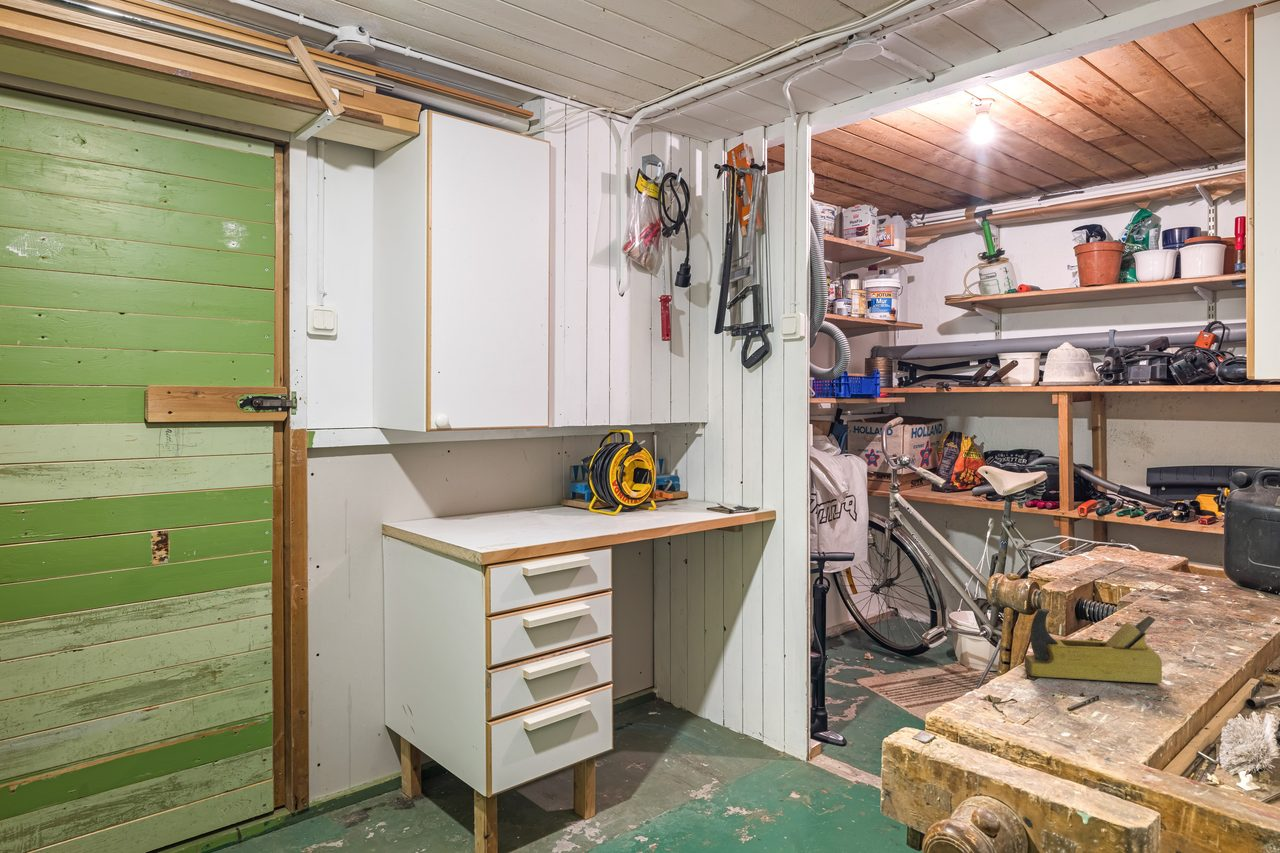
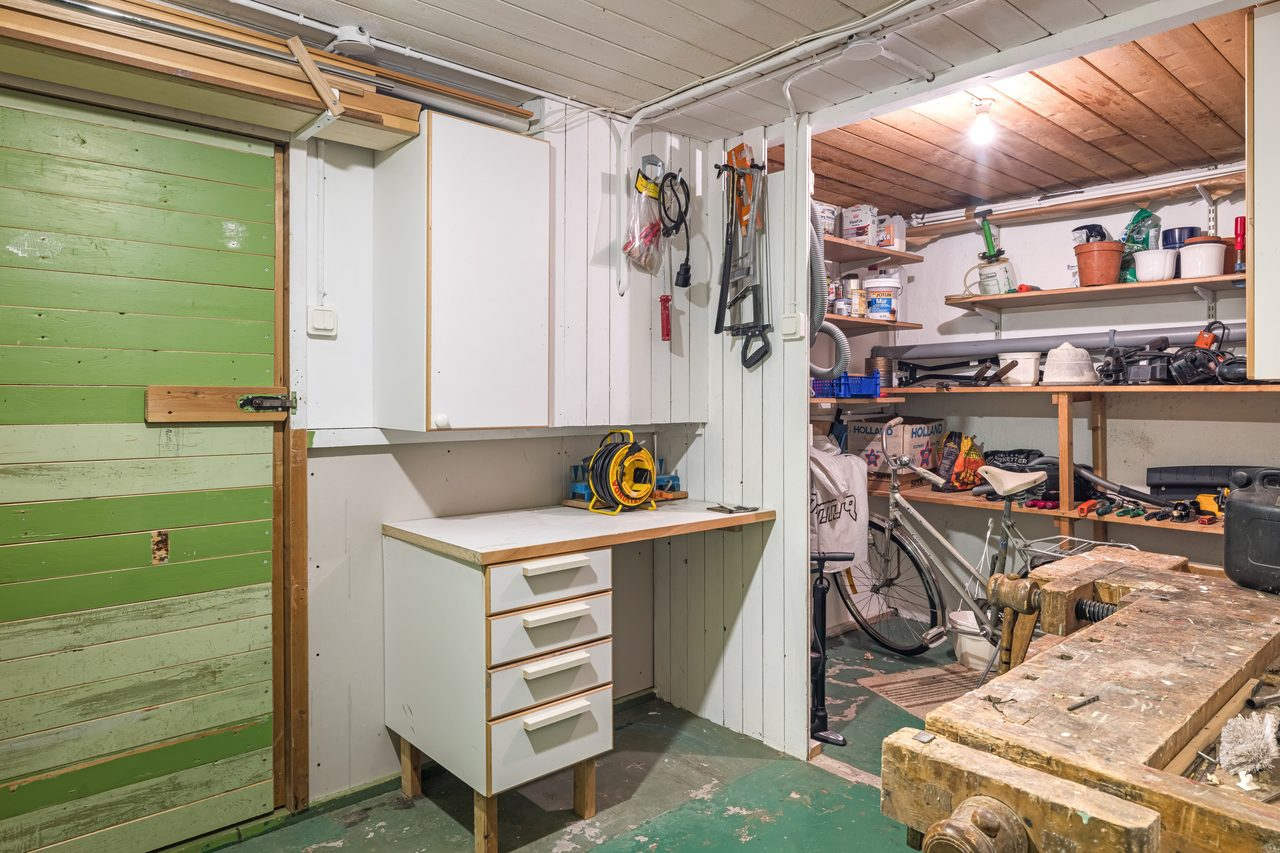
- hand plane [1024,608,1163,684]
